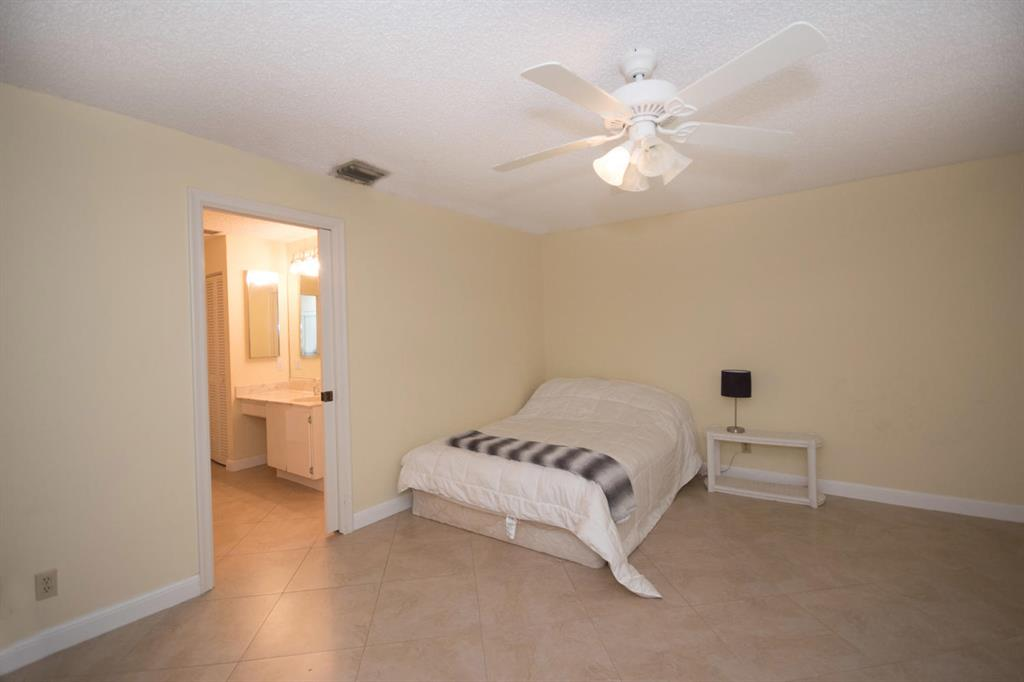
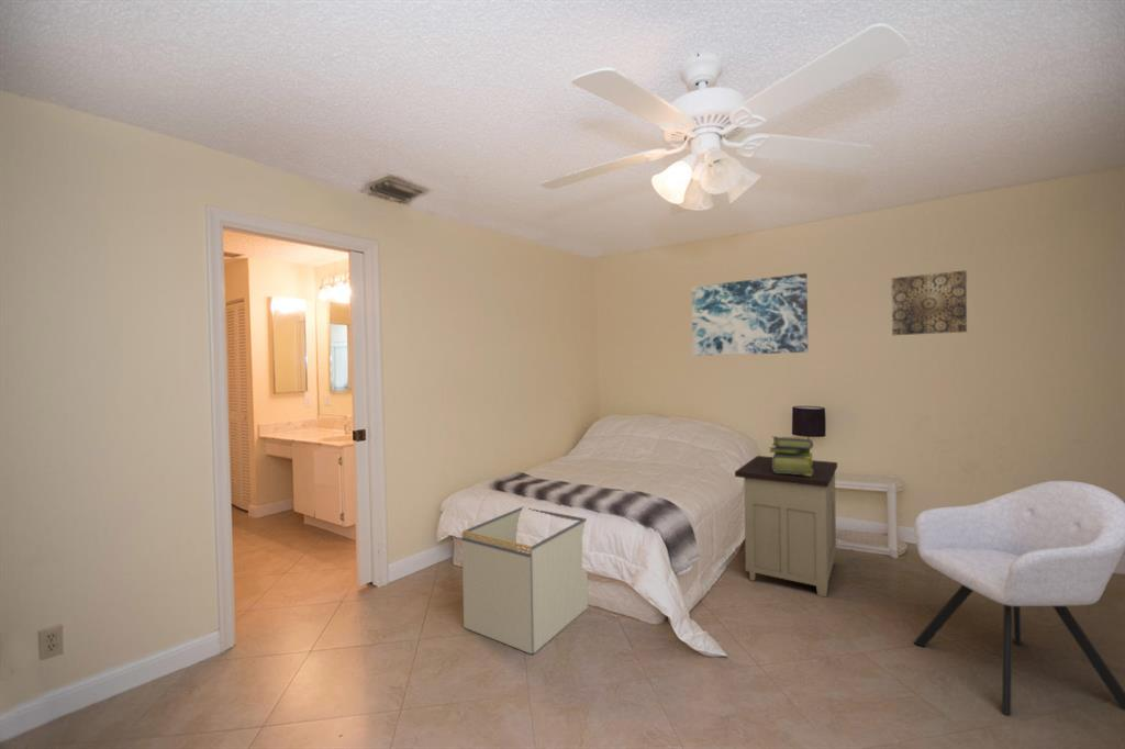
+ nightstand [734,455,838,599]
+ wall art [691,272,809,357]
+ wall art [891,269,968,336]
+ stack of books [767,435,814,476]
+ chair [913,480,1125,716]
+ storage bin [461,506,589,656]
